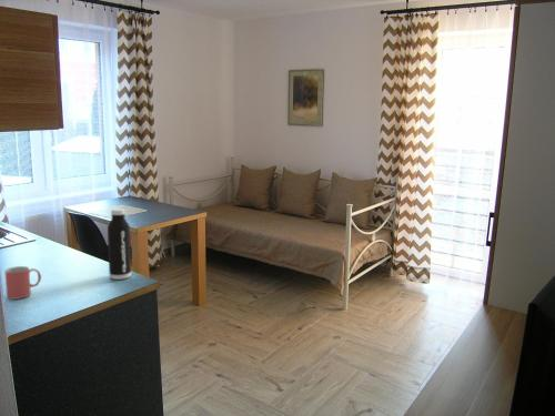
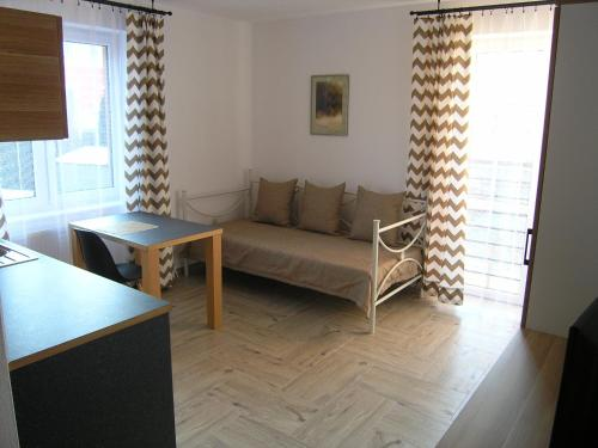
- water bottle [107,207,132,281]
- mug [3,265,42,301]
